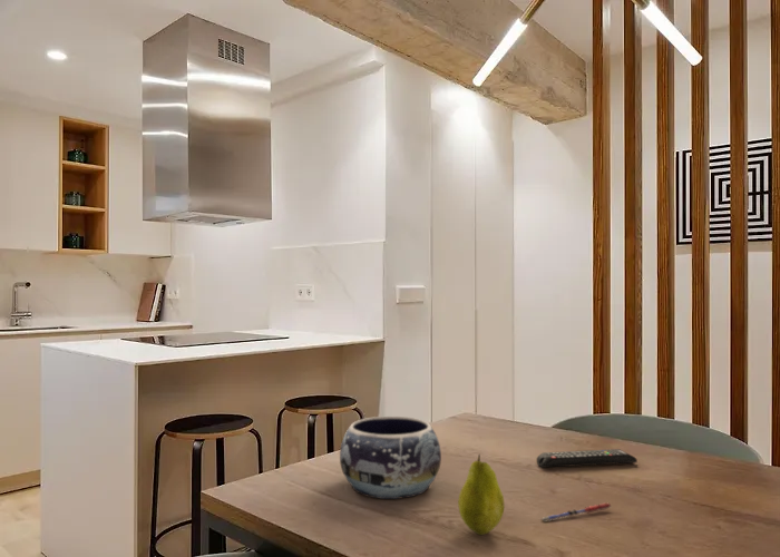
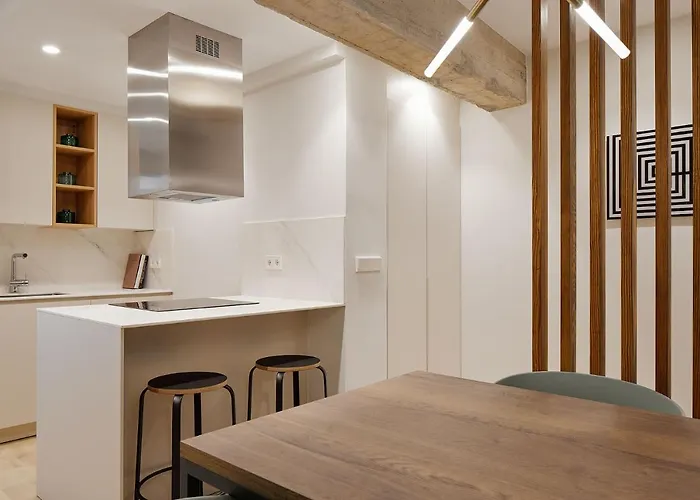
- remote control [536,448,638,469]
- decorative bowl [339,416,442,500]
- fruit [457,453,505,536]
- pen [540,502,613,522]
